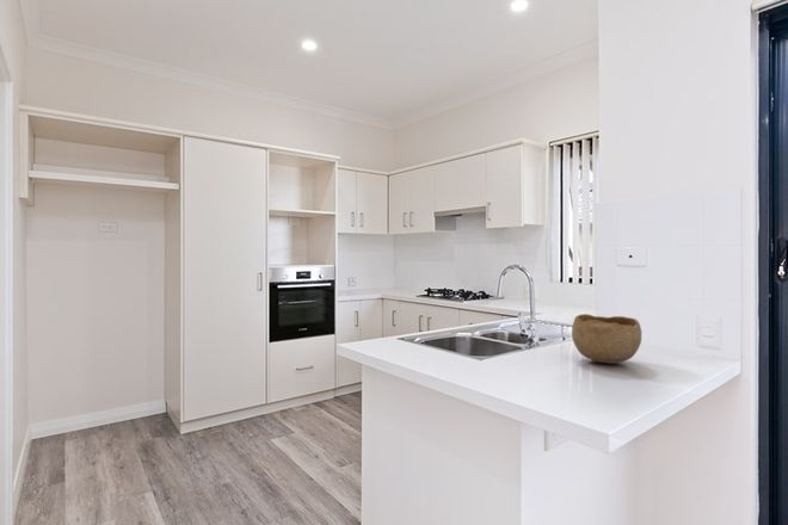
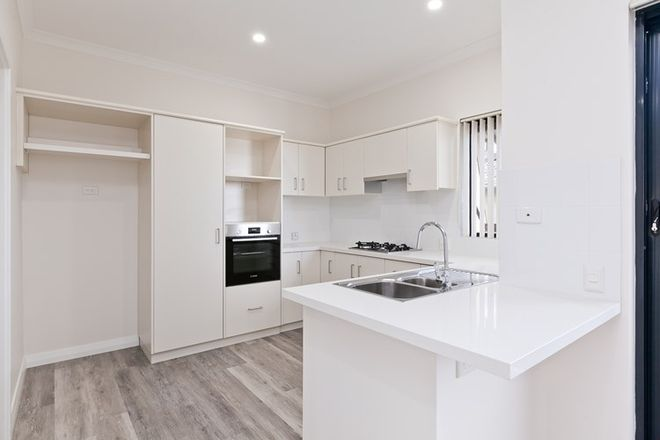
- bowl [571,313,642,365]
